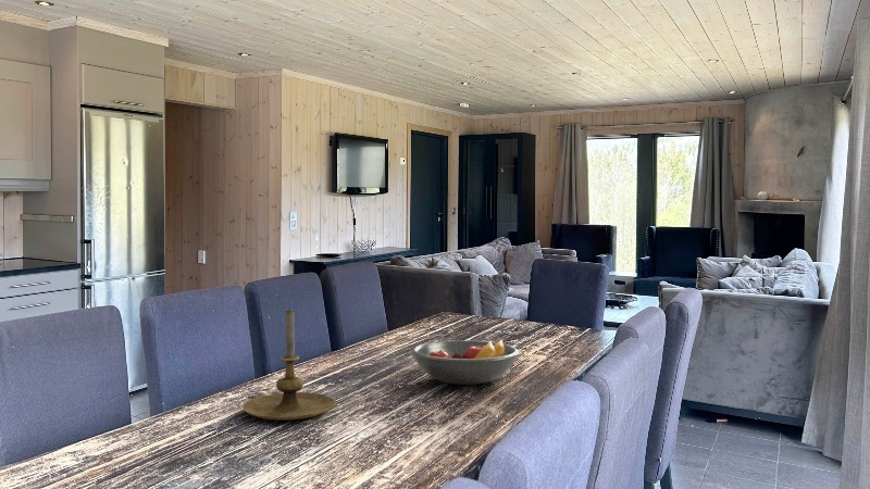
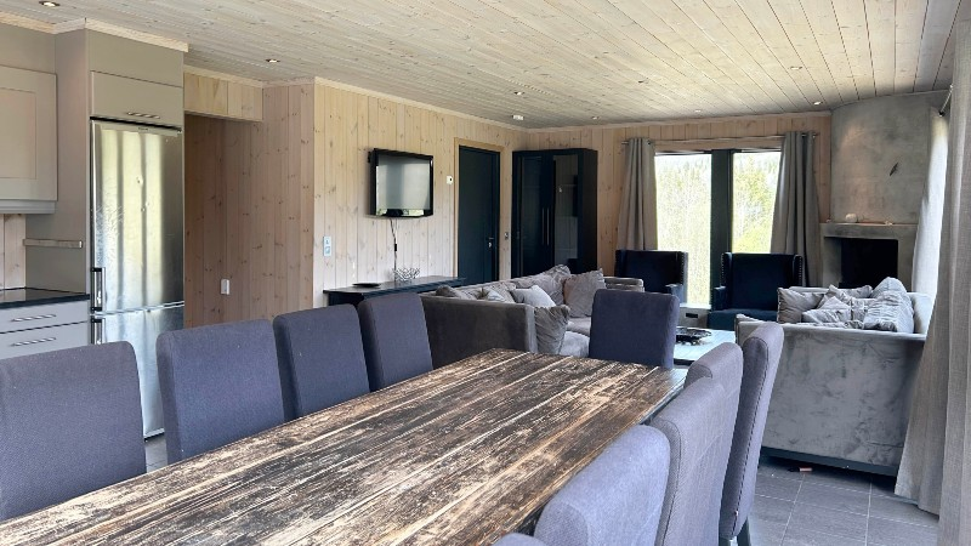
- candle holder [241,308,336,422]
- fruit bowl [410,338,520,386]
